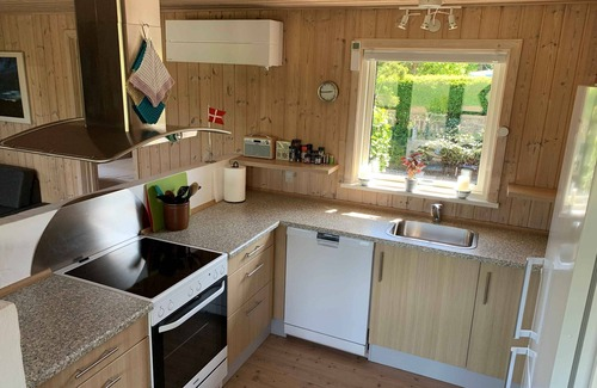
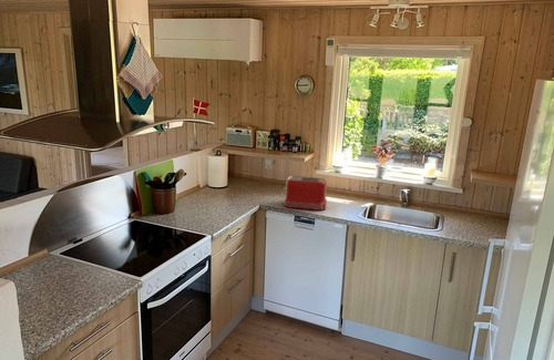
+ toaster [283,175,328,212]
